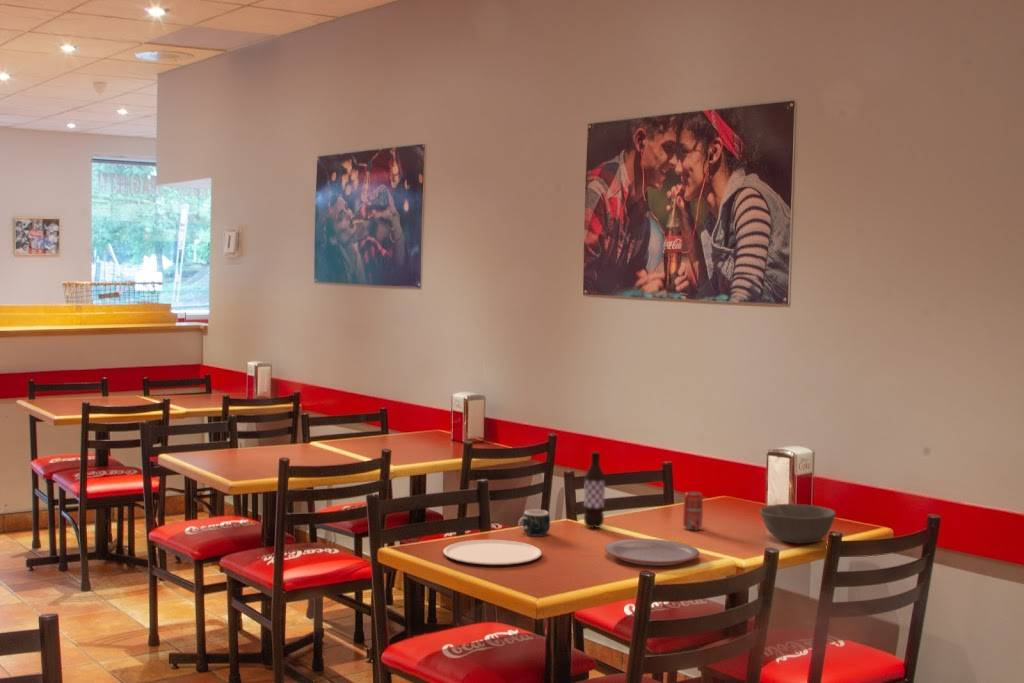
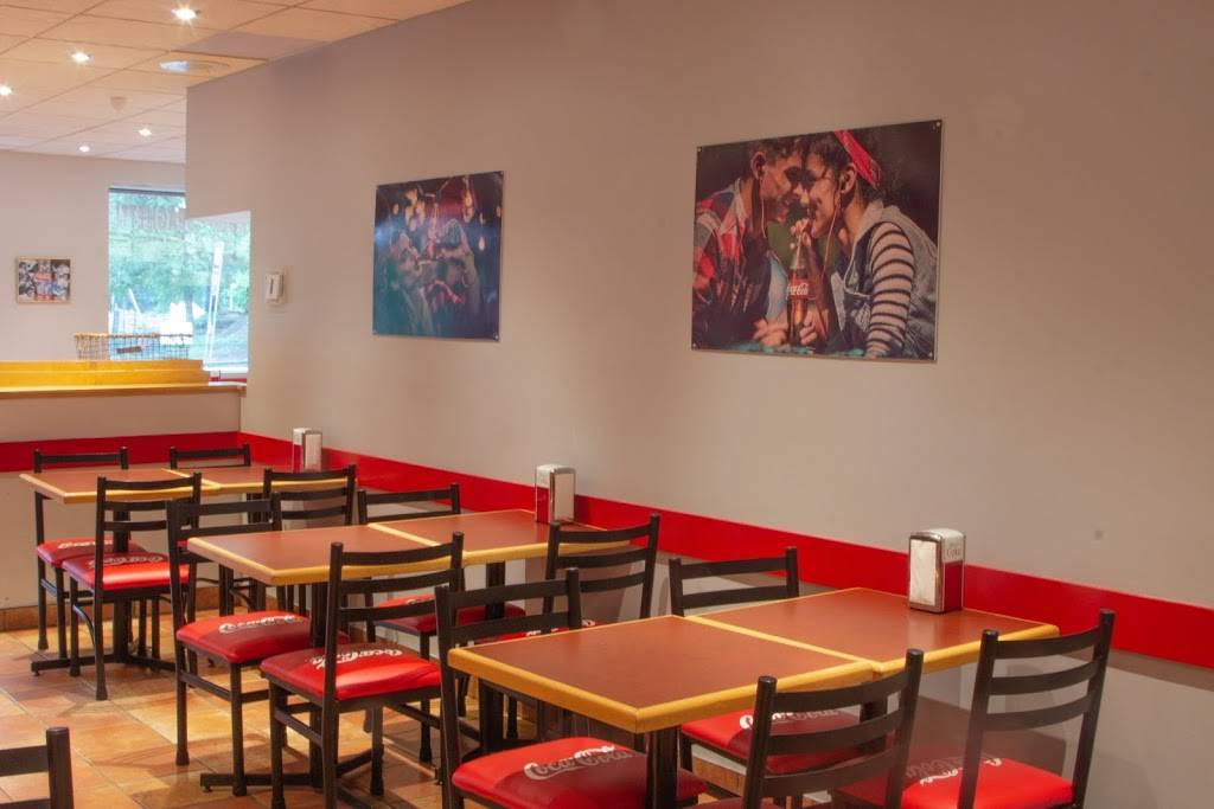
- plate [603,538,700,567]
- bottle [583,451,606,529]
- bowl [758,503,837,545]
- beverage can [682,491,704,531]
- plate [442,539,543,566]
- mug [517,508,551,537]
